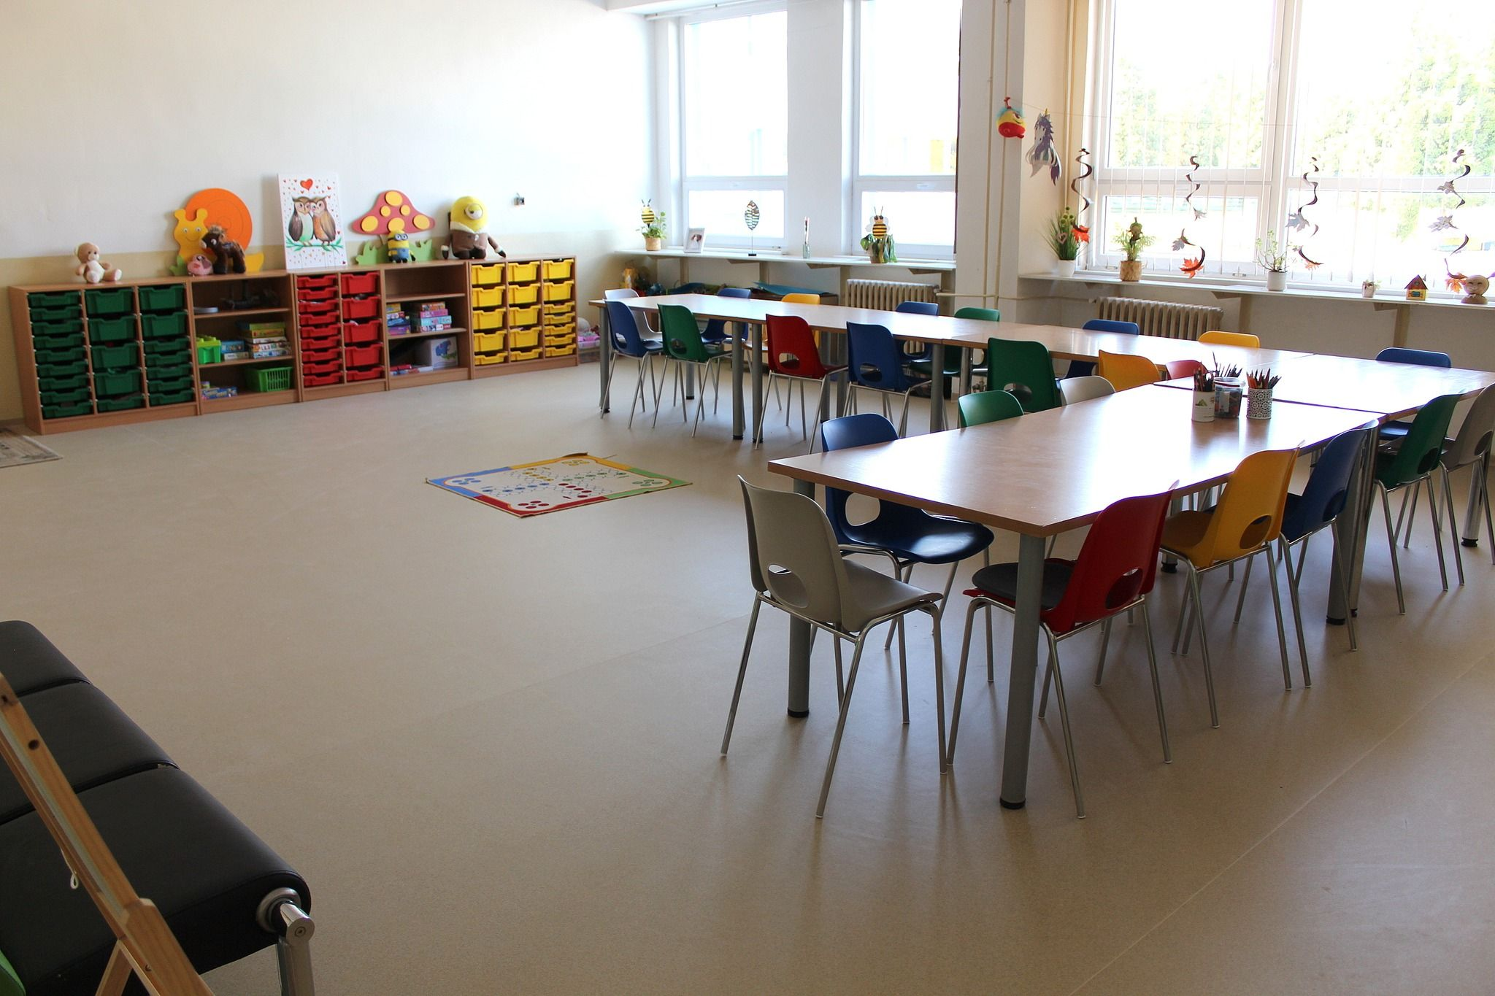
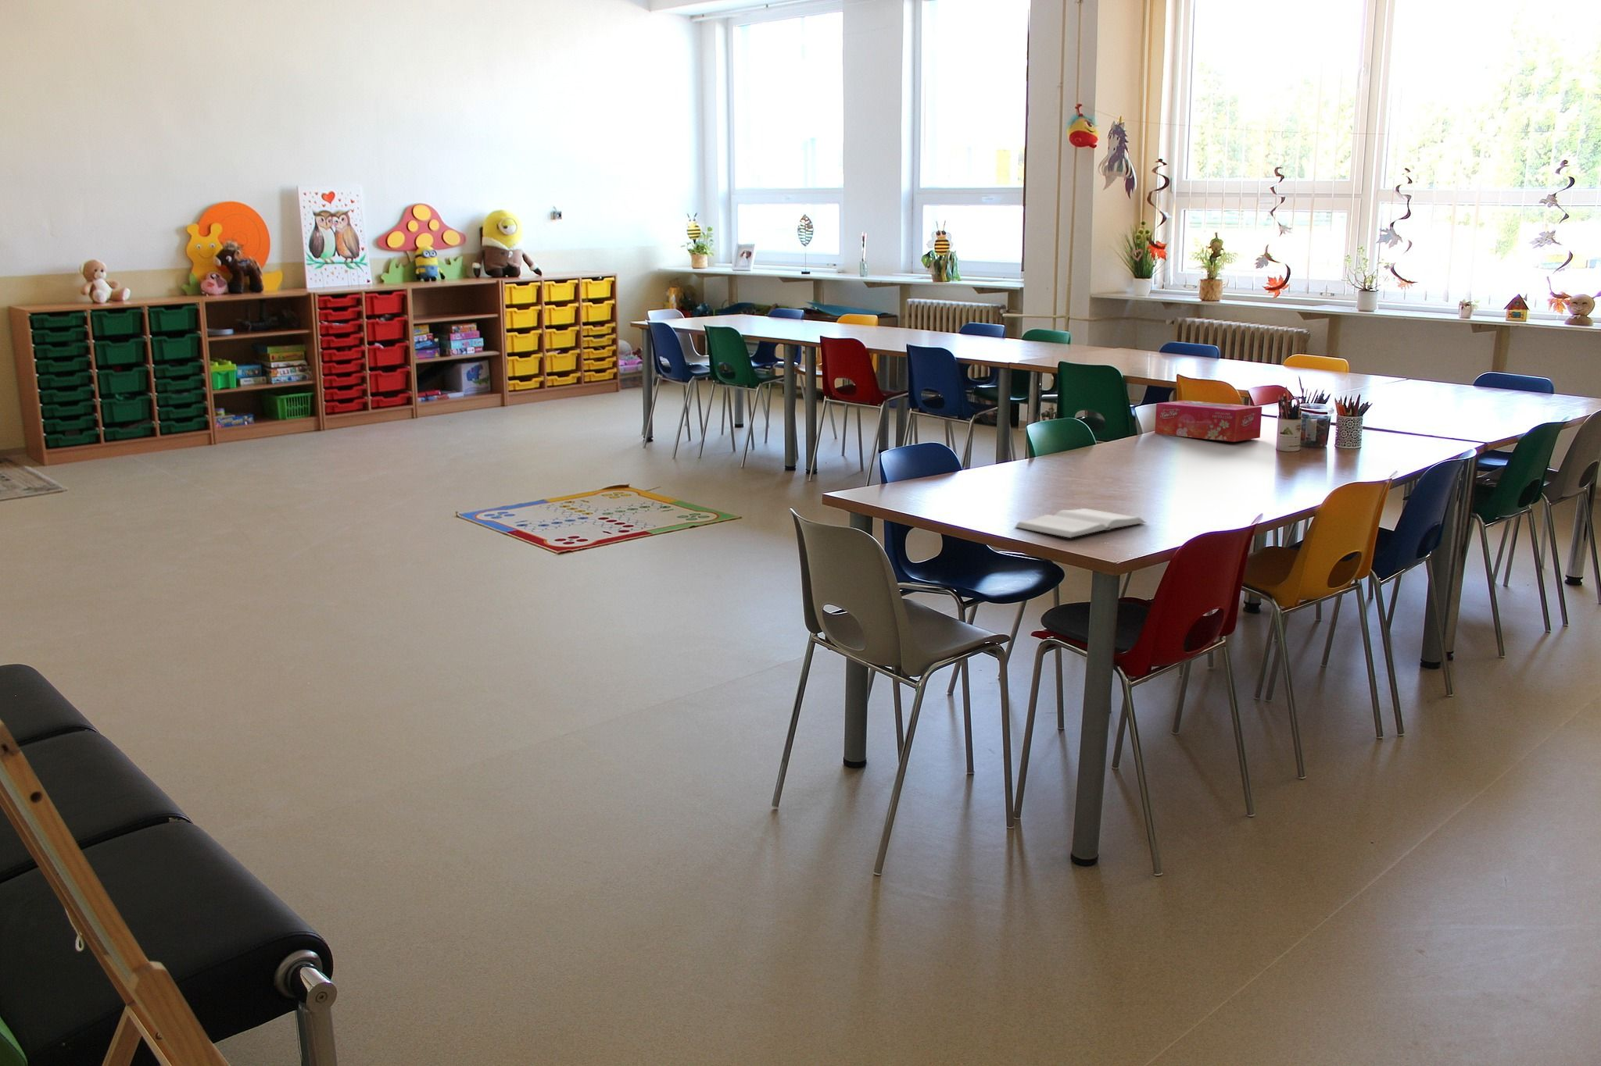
+ tissue box [1153,400,1263,443]
+ book [1013,508,1146,539]
